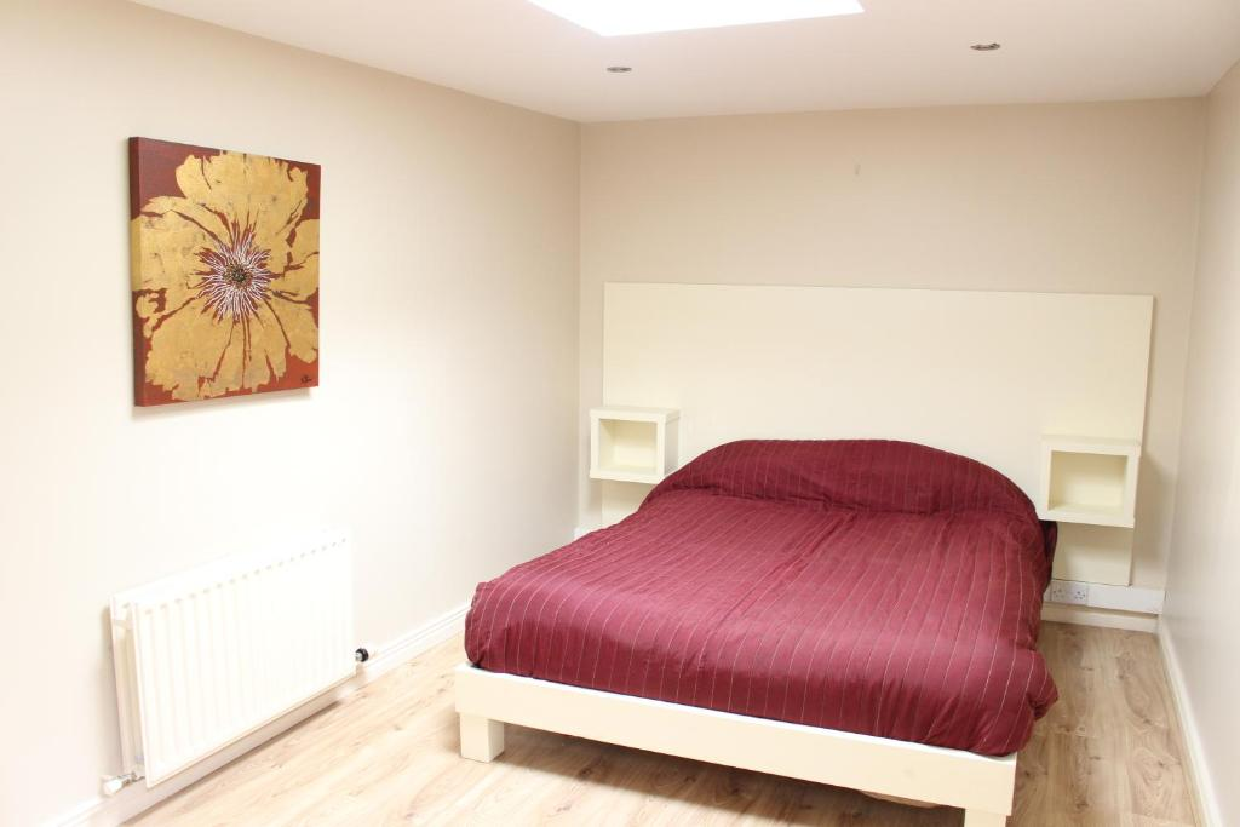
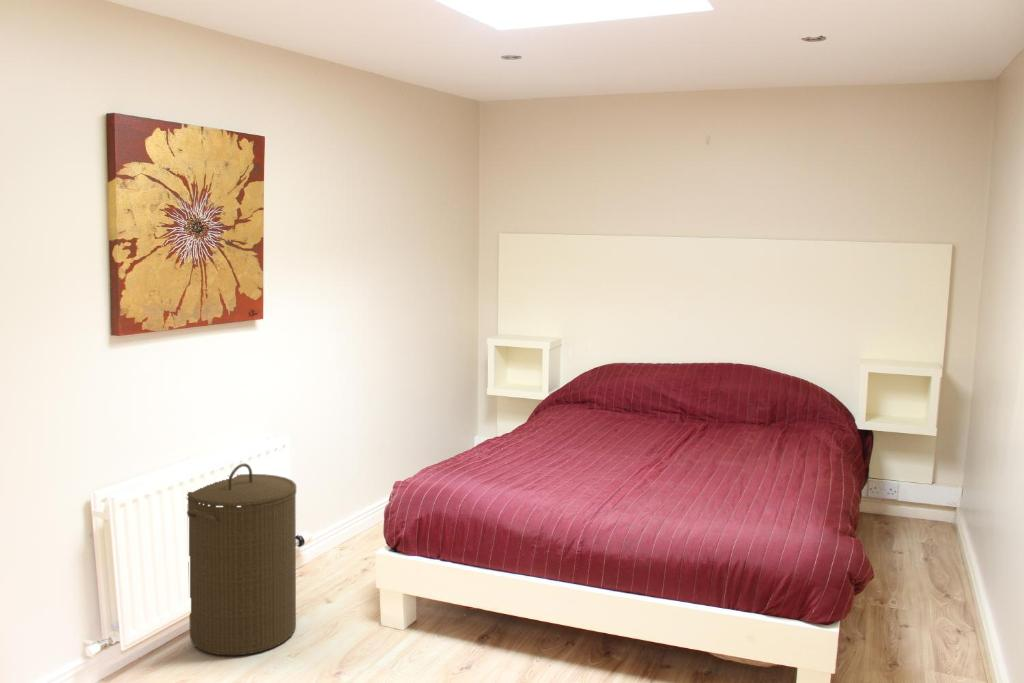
+ laundry hamper [186,462,297,657]
